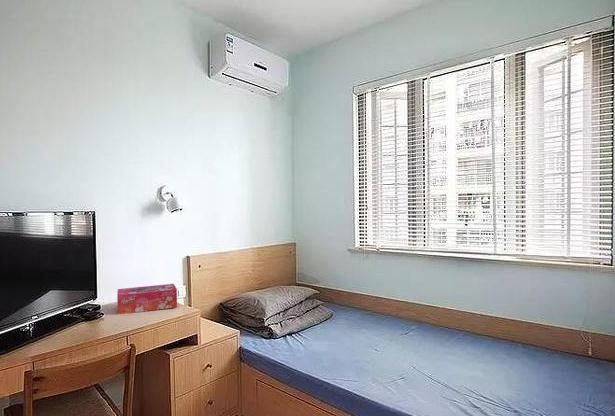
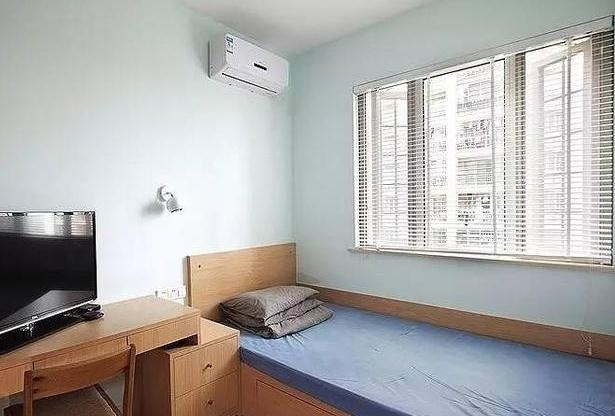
- tissue box [116,283,178,315]
